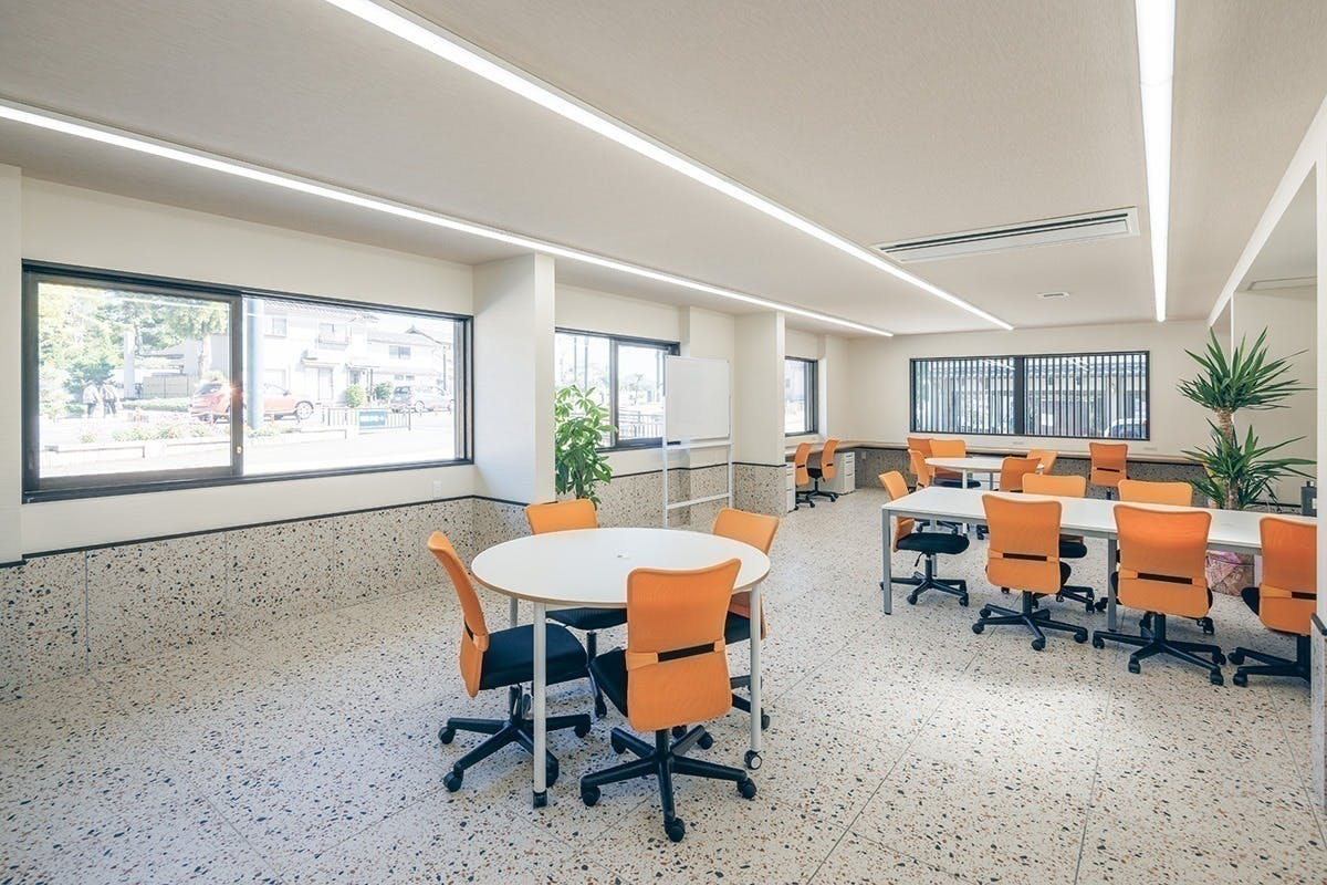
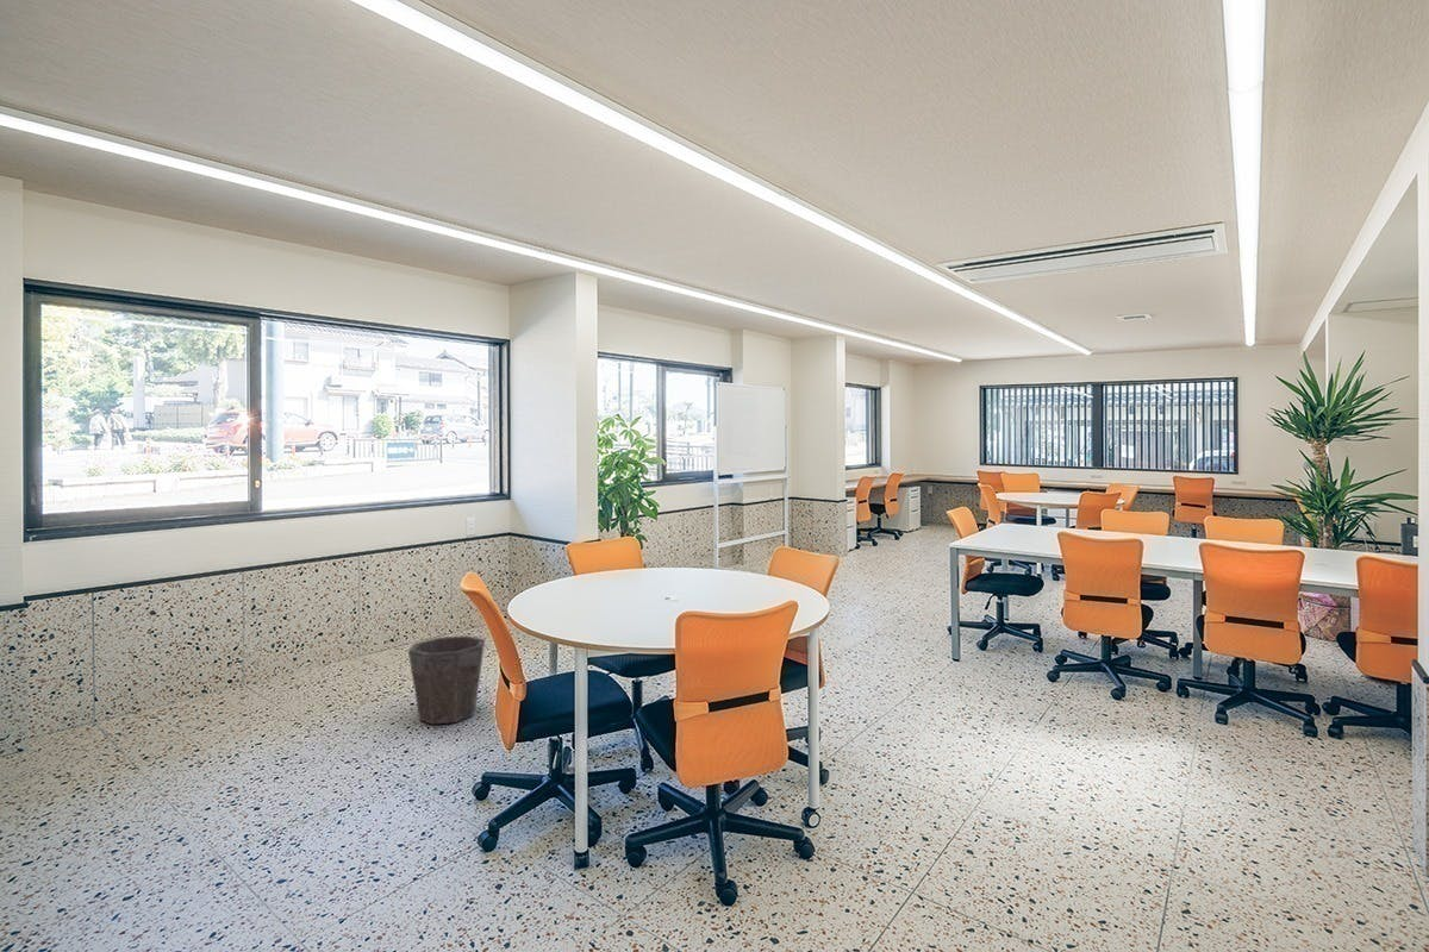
+ waste bin [407,634,486,726]
